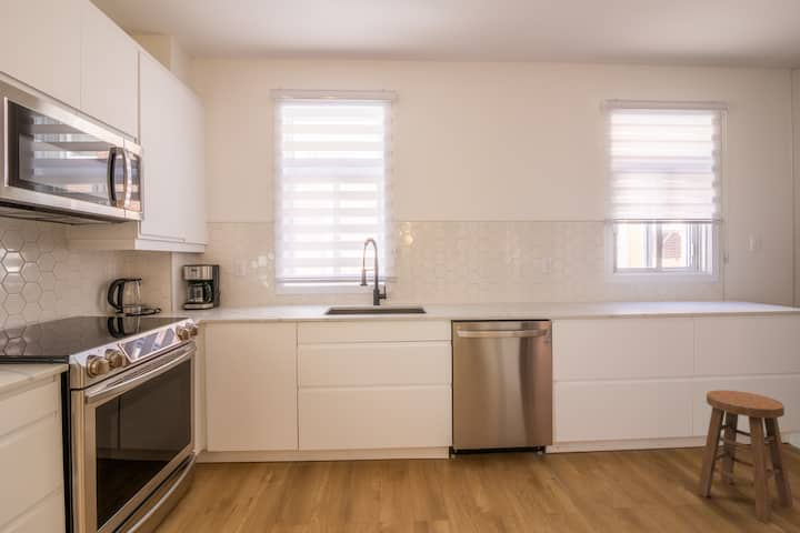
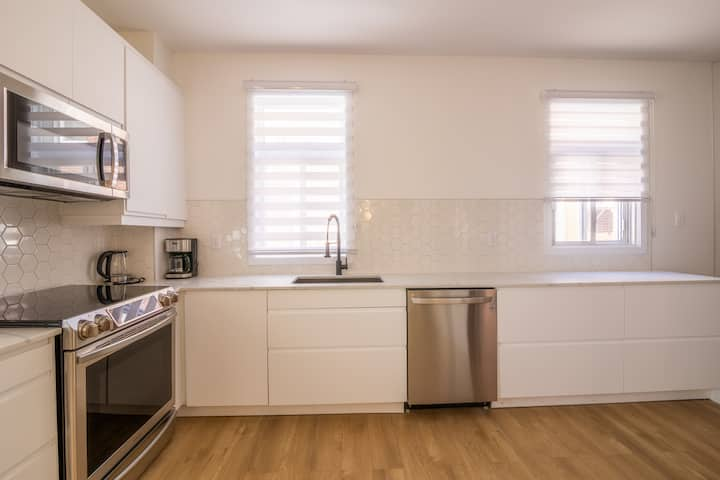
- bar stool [696,389,794,524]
